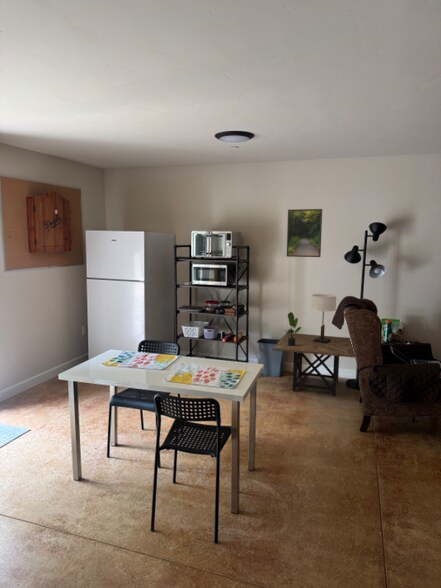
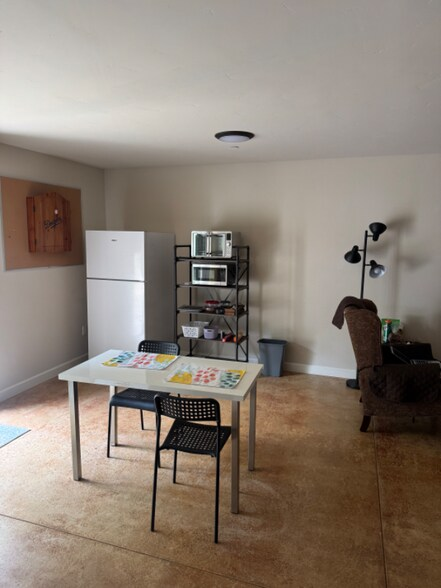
- potted plant [283,311,302,346]
- side table [272,332,356,397]
- table lamp [310,293,337,343]
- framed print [286,208,323,258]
